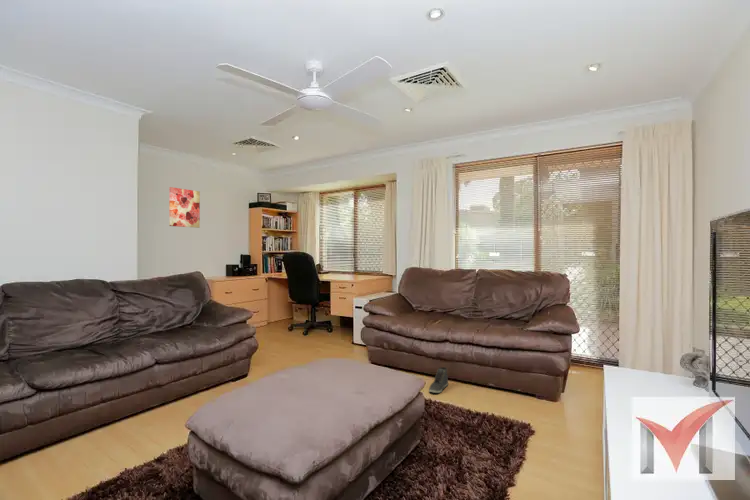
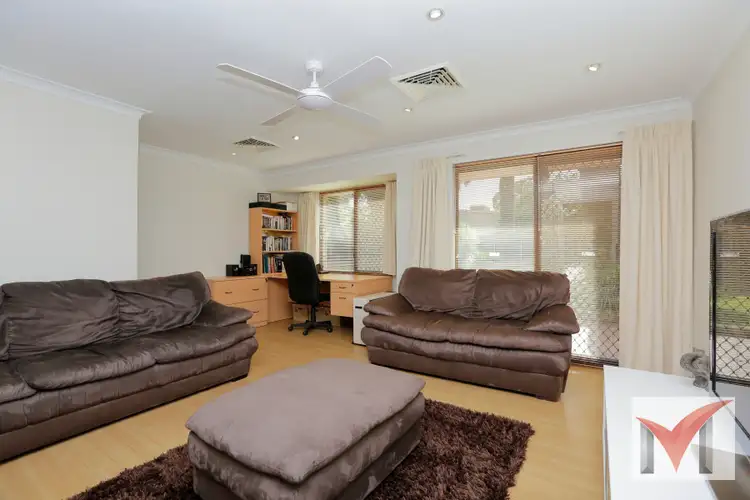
- wall art [168,186,201,229]
- sneaker [428,366,449,394]
